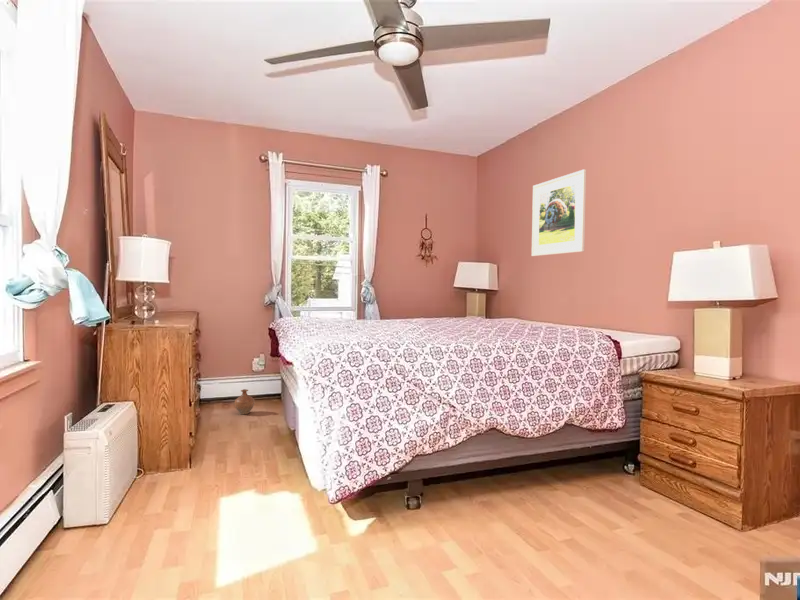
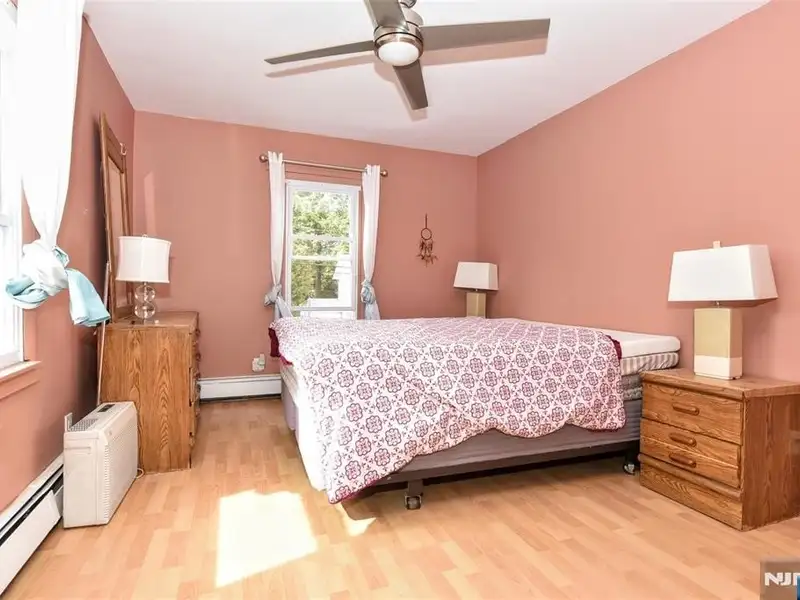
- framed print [531,168,587,257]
- ceramic jug [233,388,255,415]
